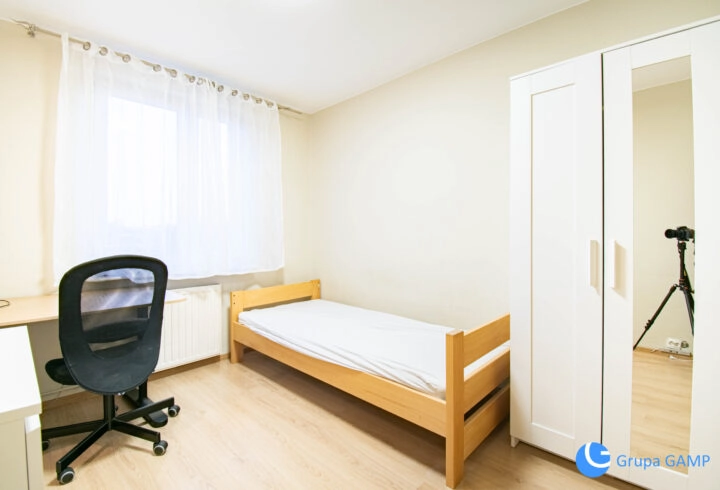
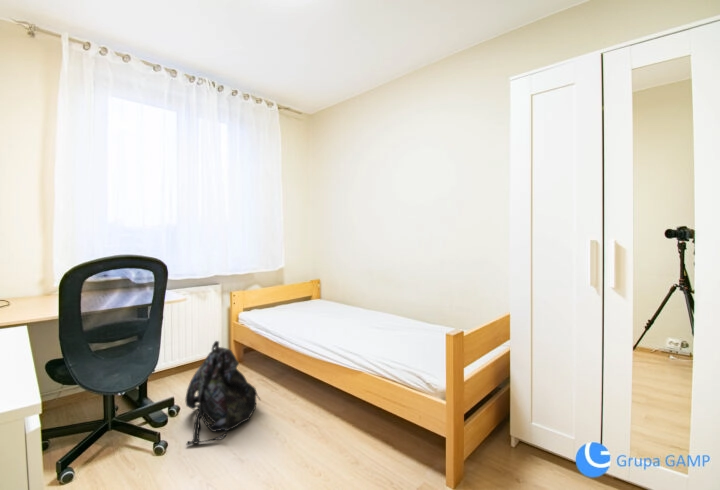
+ backpack [184,340,262,446]
